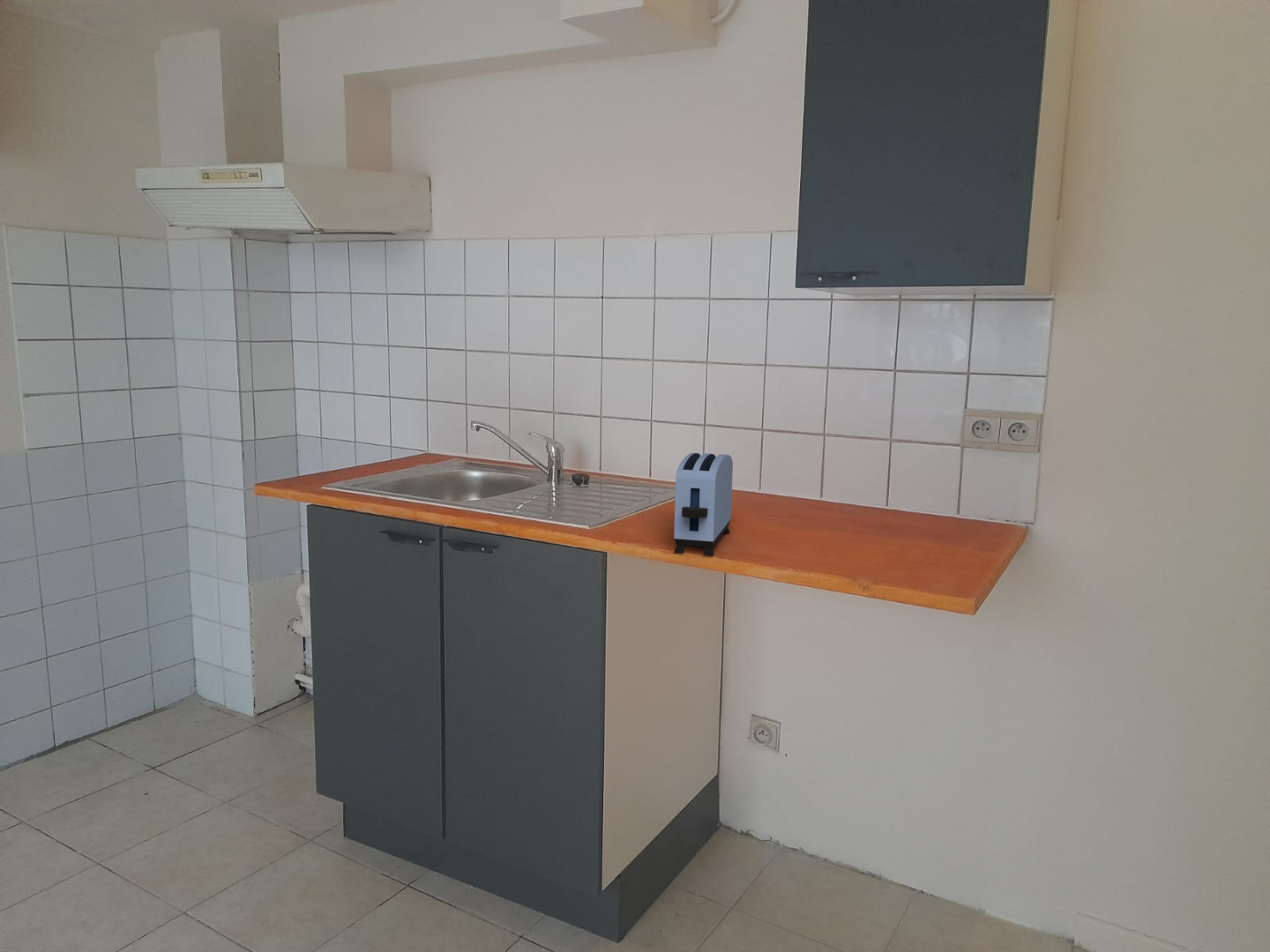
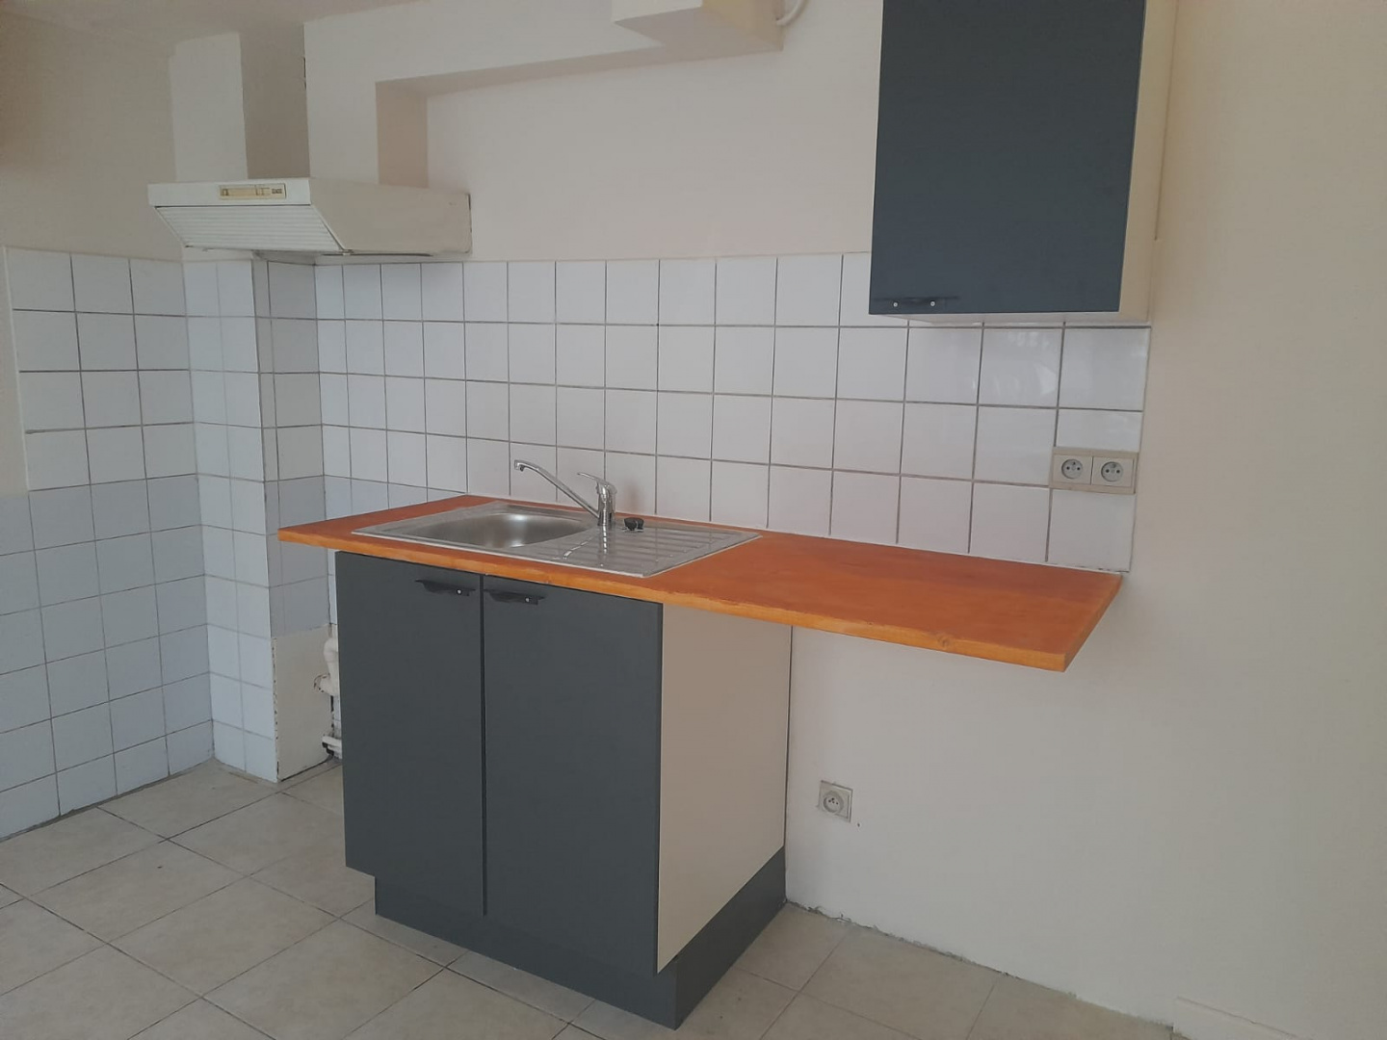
- toaster [673,452,734,557]
